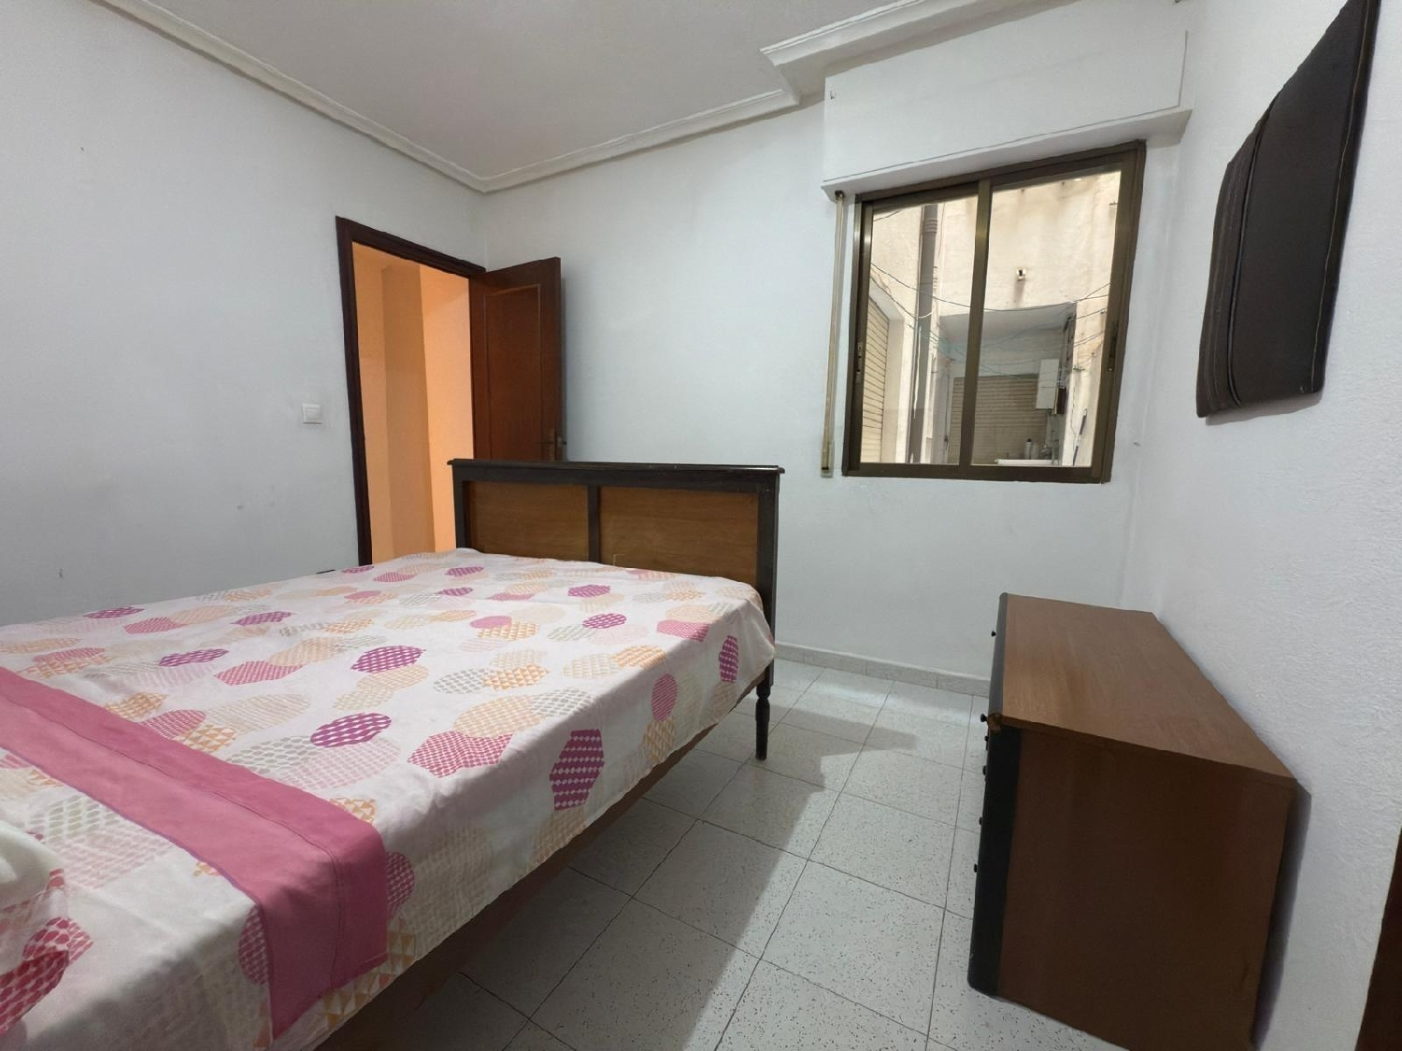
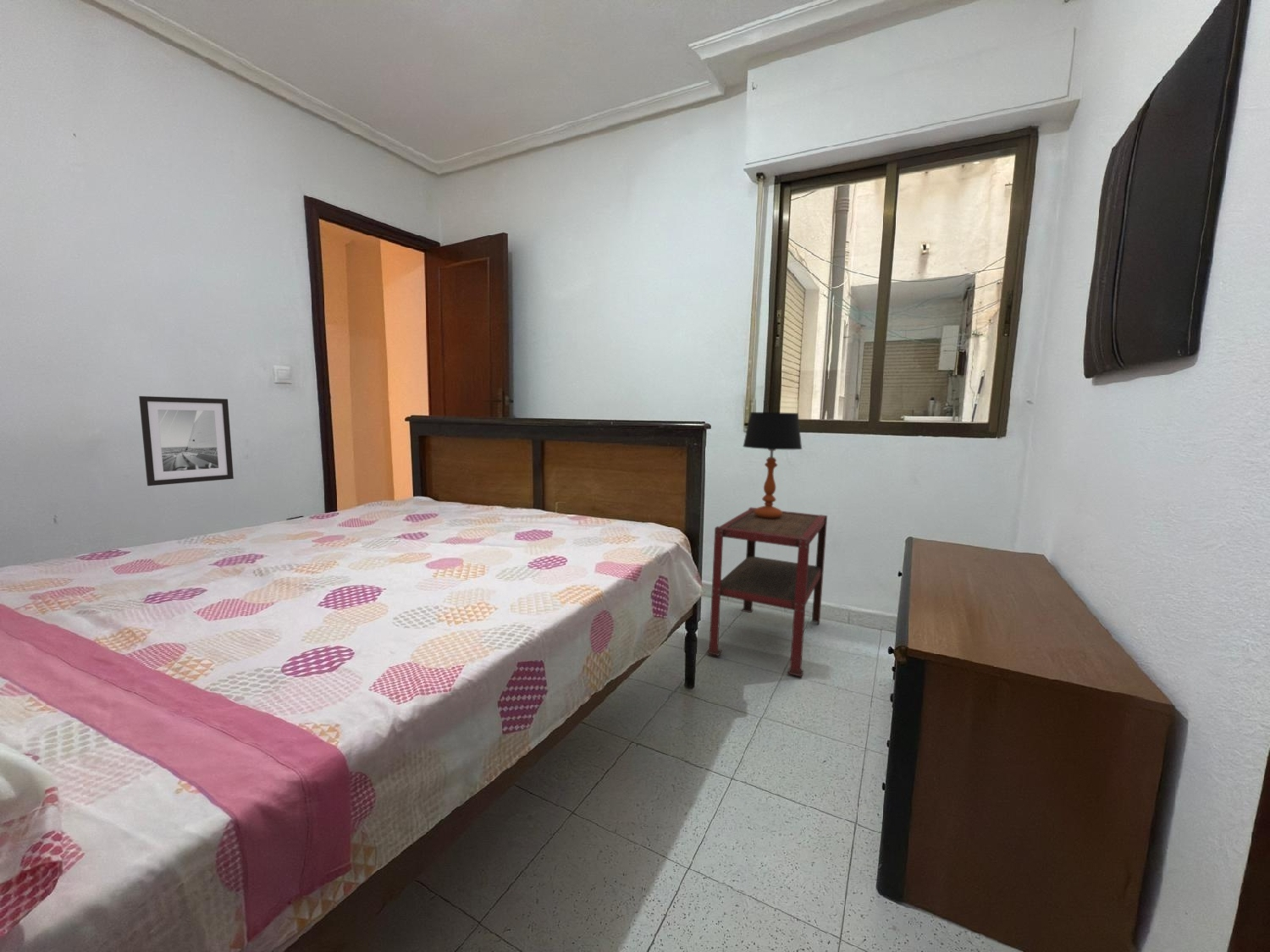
+ side table [705,507,828,678]
+ table lamp [742,411,803,519]
+ wall art [138,395,235,487]
